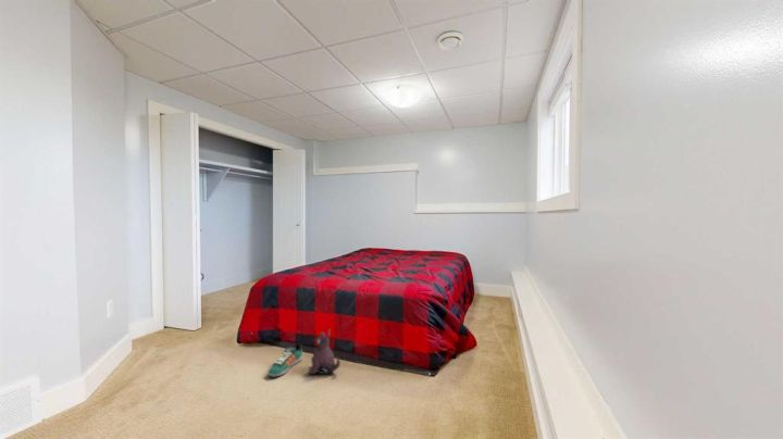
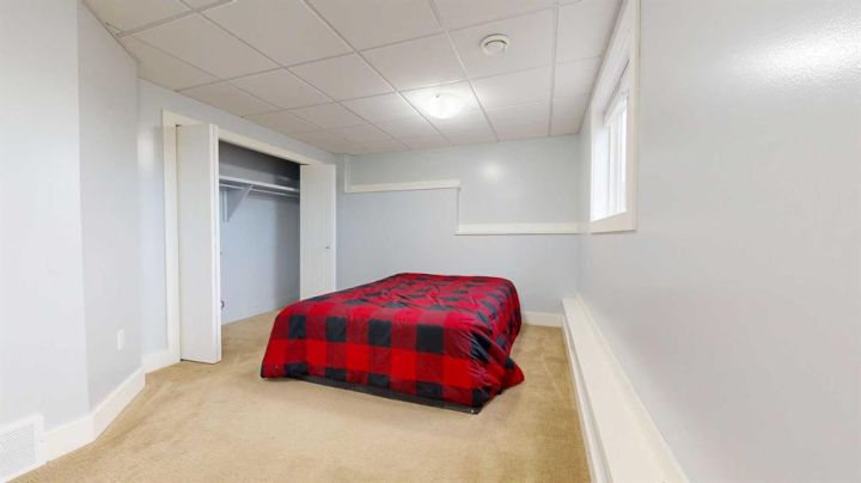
- plush toy [308,328,341,375]
- sneaker [268,342,303,377]
